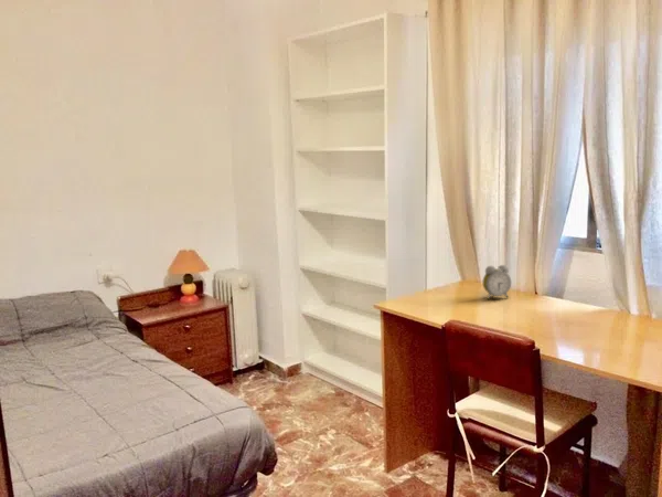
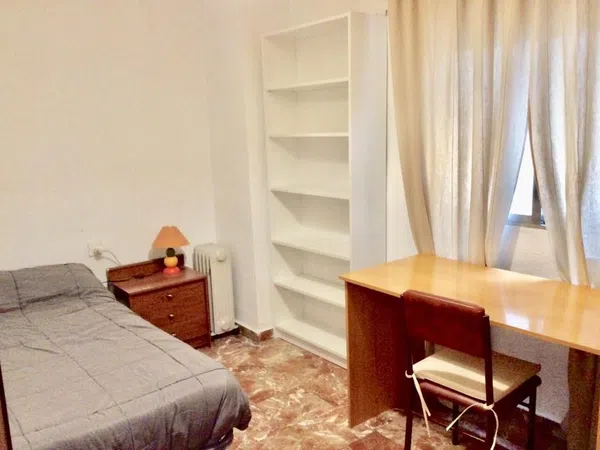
- alarm clock [481,264,512,300]
